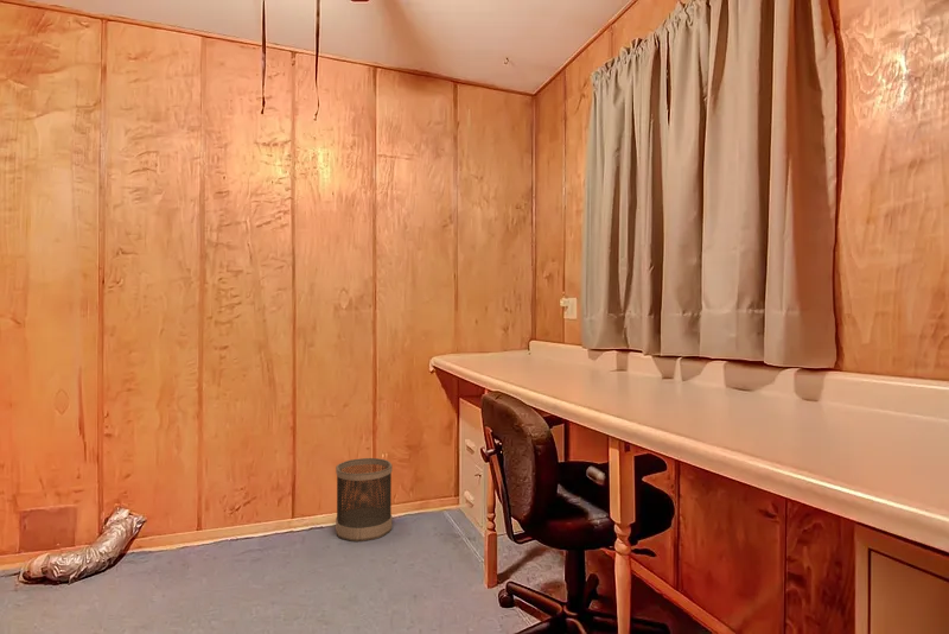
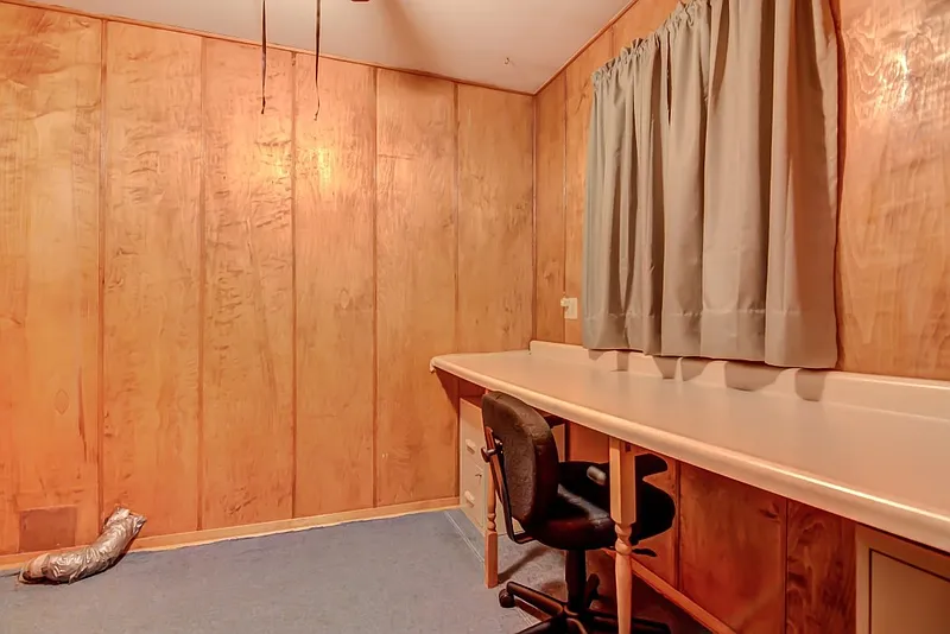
- wastebasket [335,457,394,543]
